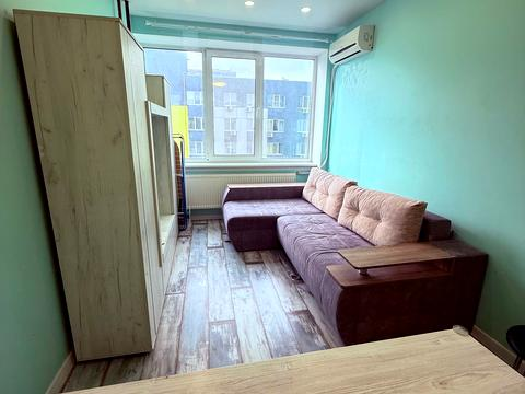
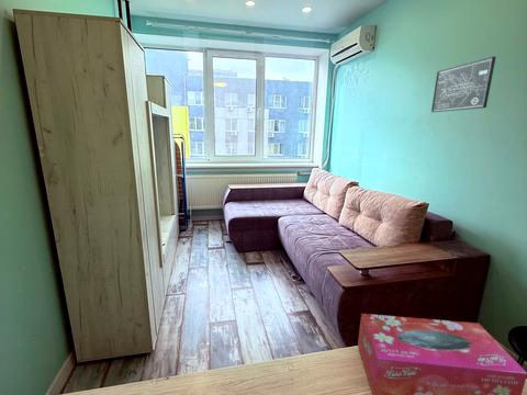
+ tissue box [357,313,527,395]
+ wall art [430,55,497,113]
